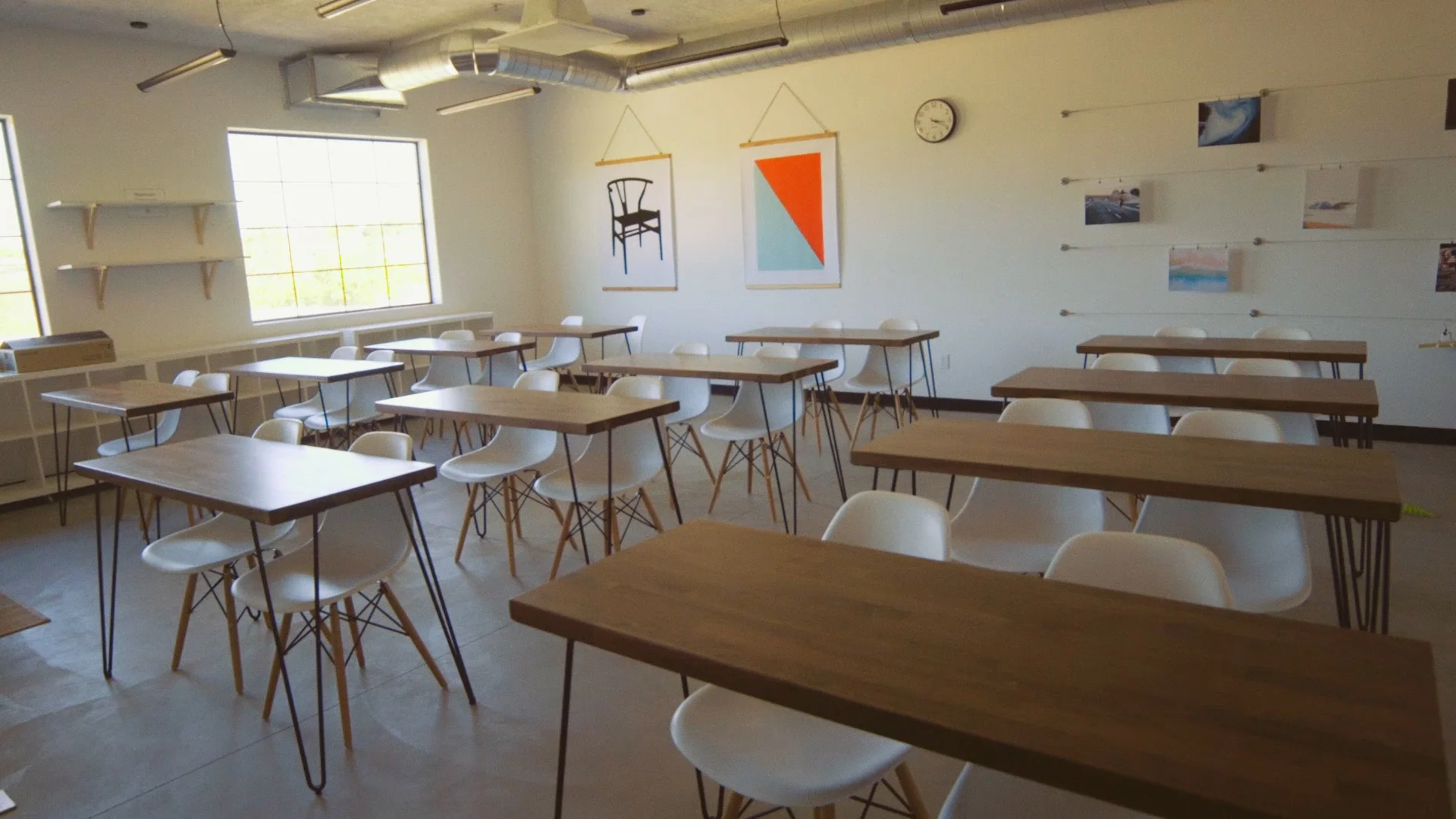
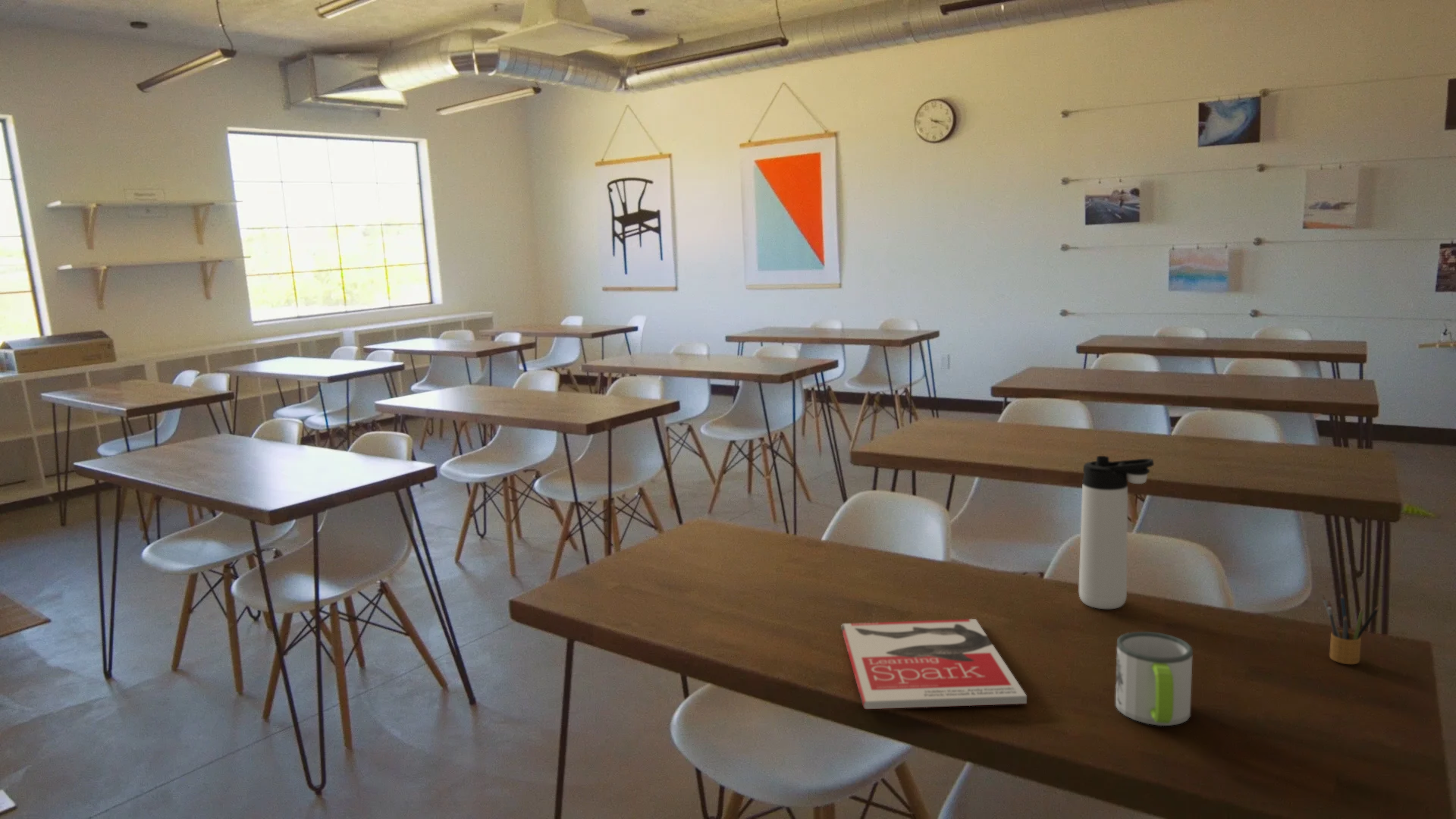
+ mug [1115,631,1194,726]
+ pencil box [1322,592,1380,665]
+ thermos bottle [1078,455,1155,610]
+ book [840,618,1028,710]
